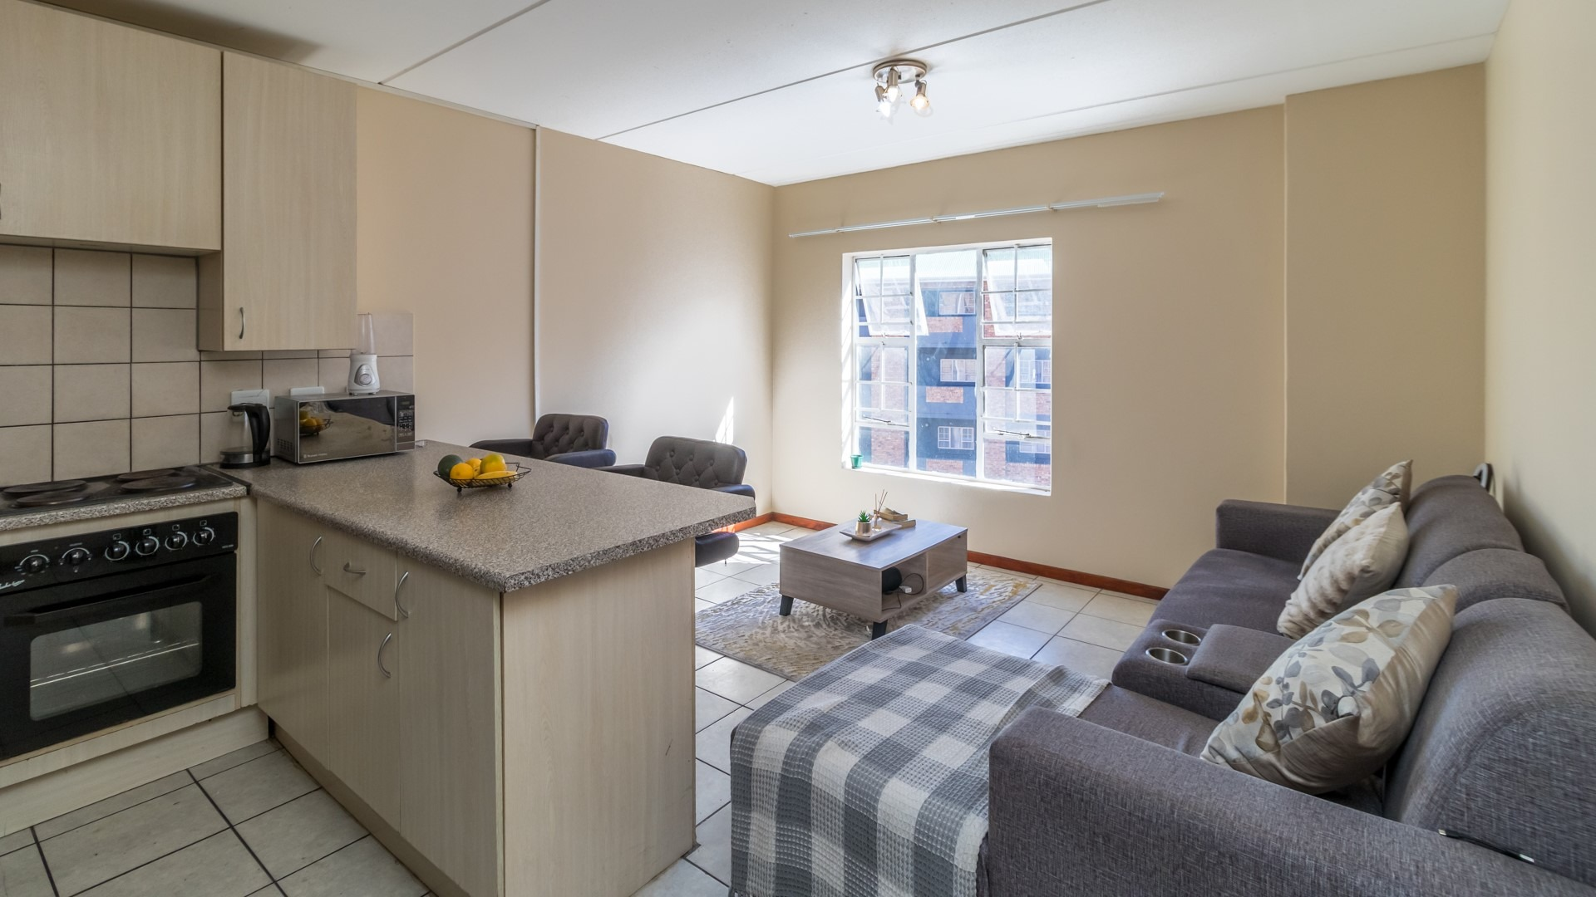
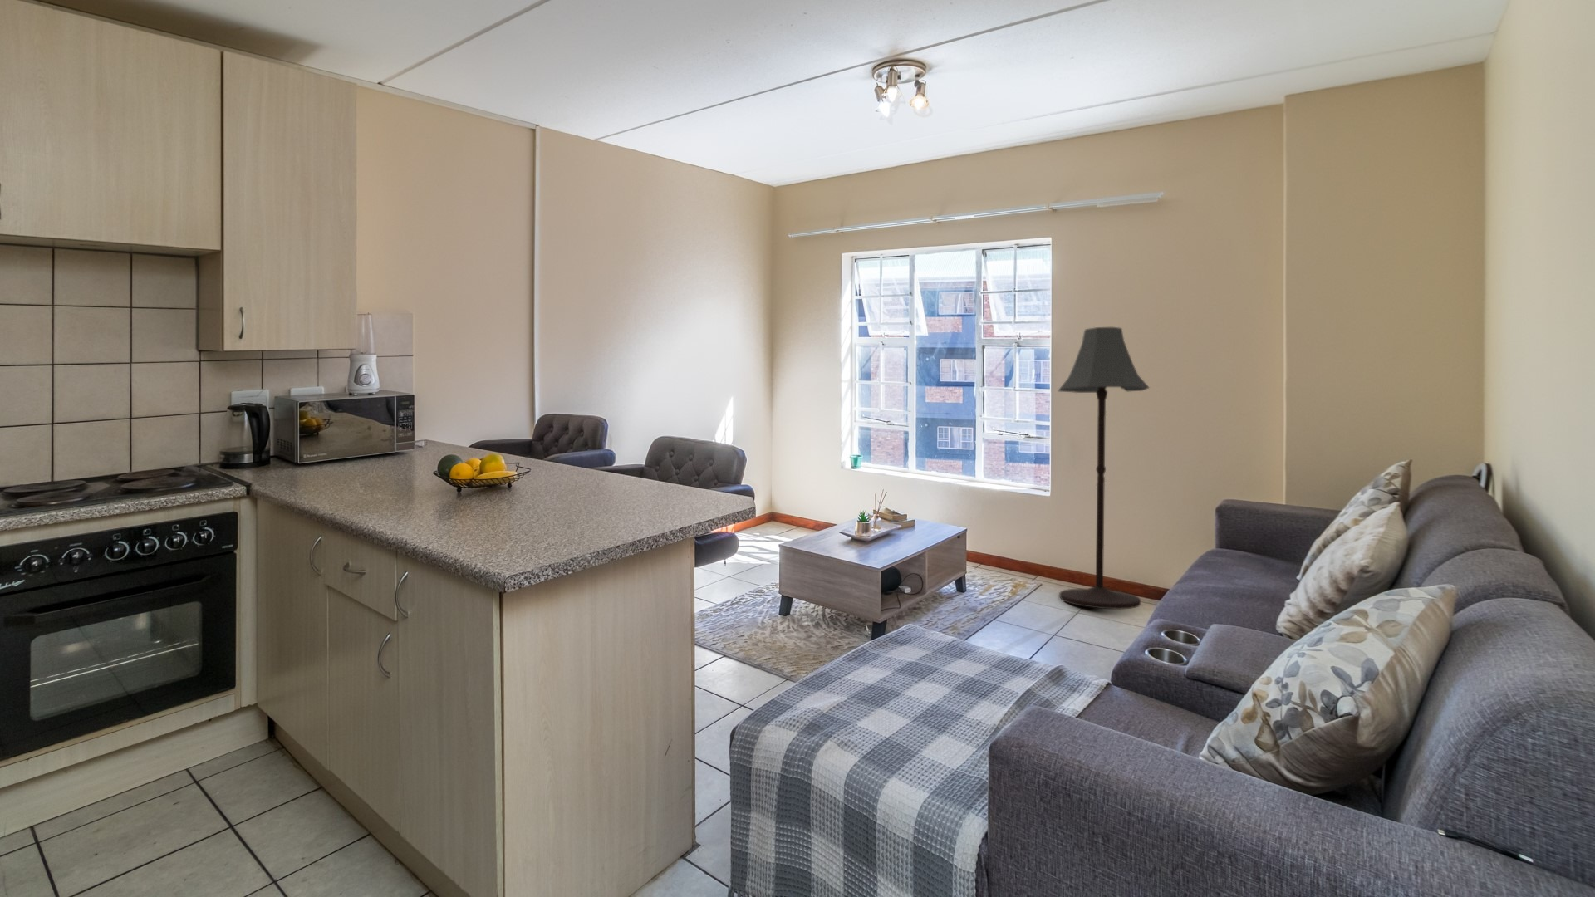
+ floor lamp [1057,326,1150,610]
